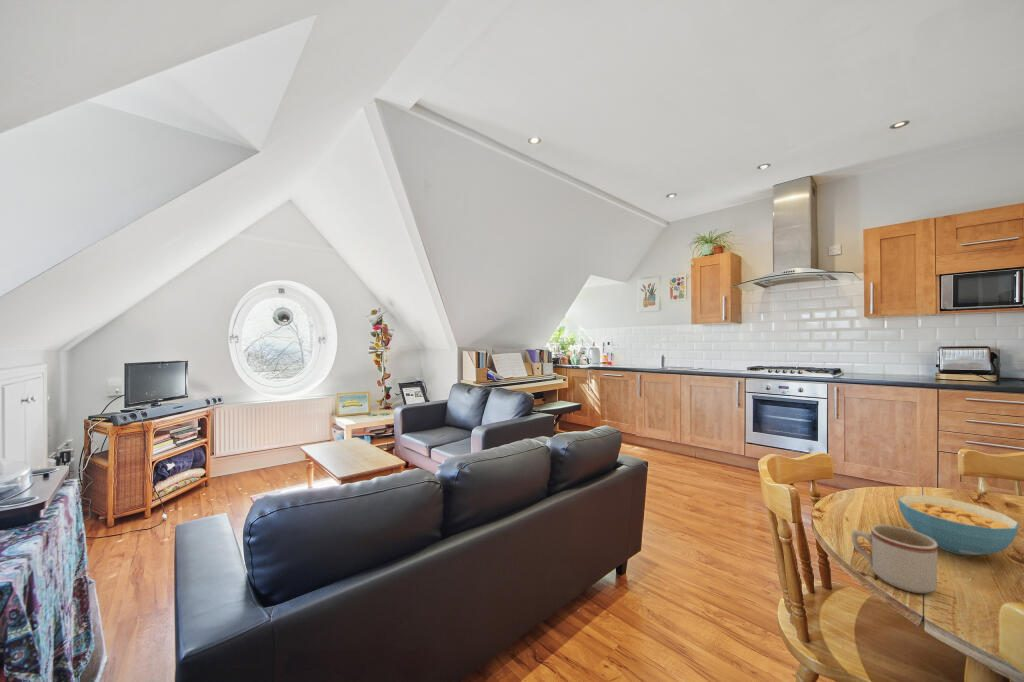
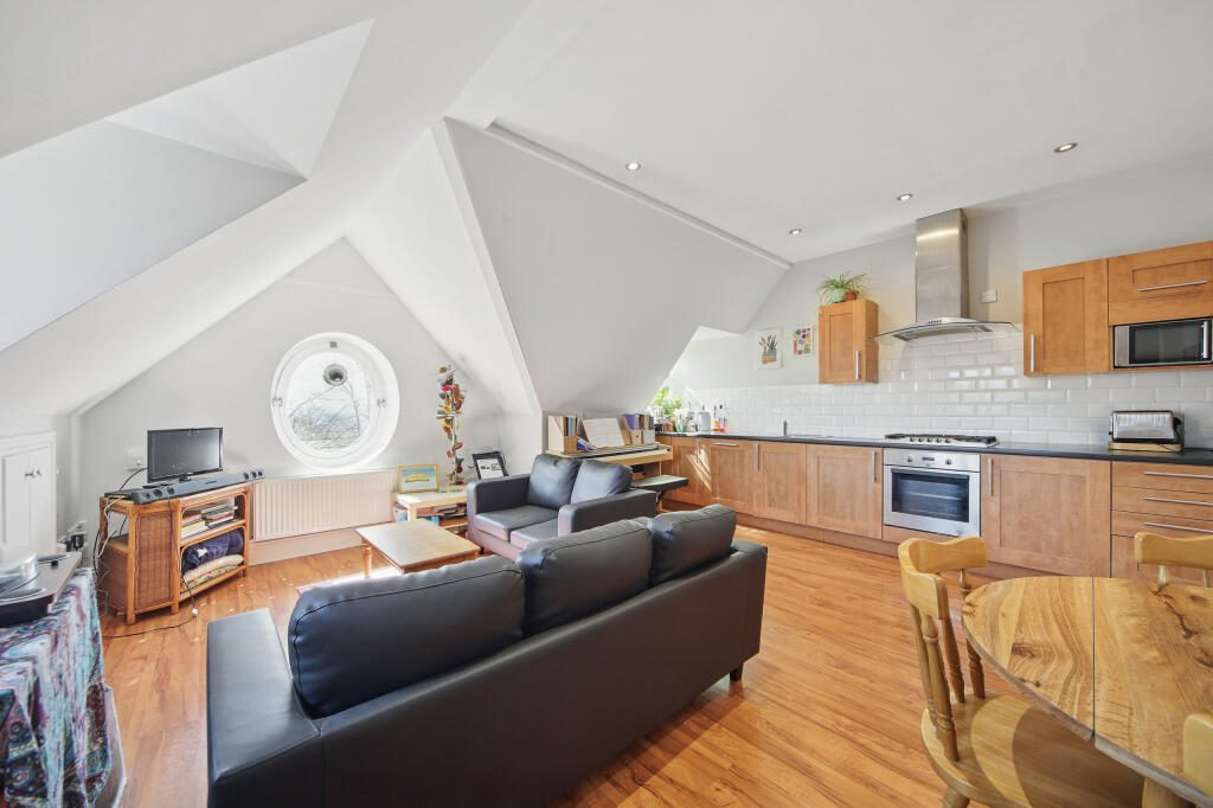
- mug [851,524,939,594]
- cereal bowl [897,494,1020,556]
